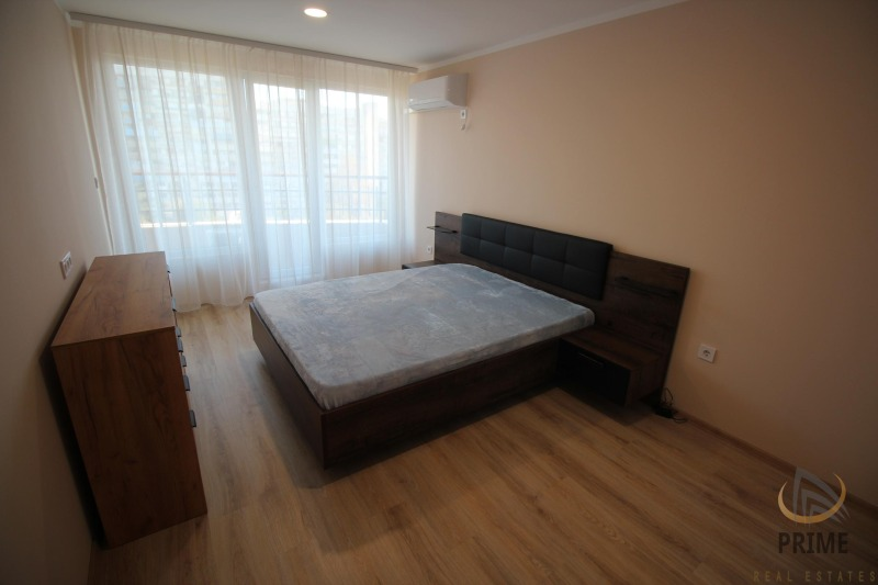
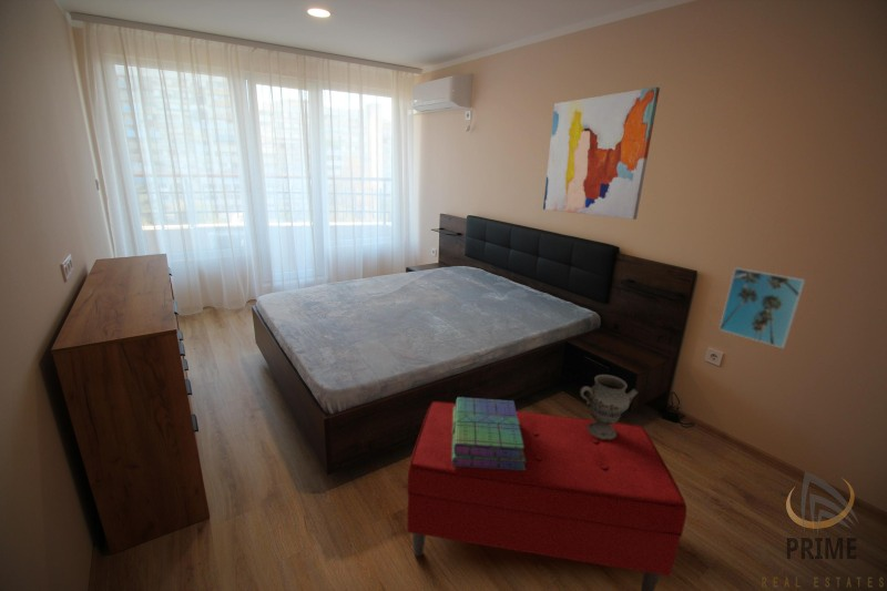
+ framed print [718,266,807,349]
+ wall art [542,85,661,221]
+ bench [406,400,687,591]
+ decorative vase [579,374,640,439]
+ stack of books [452,396,527,470]
